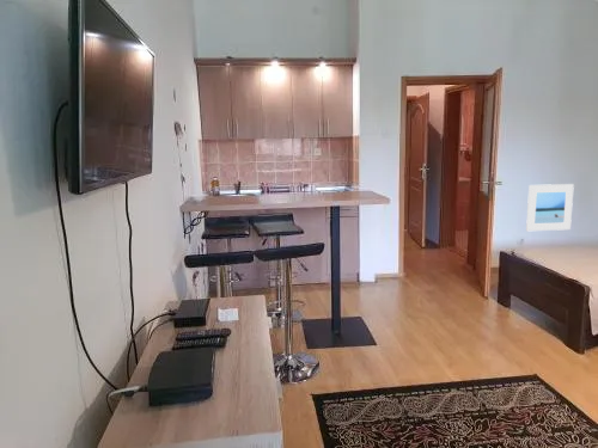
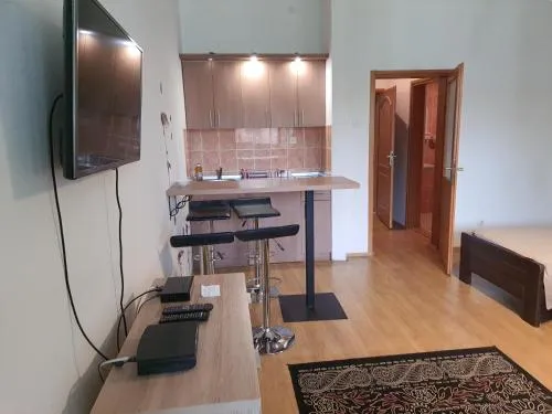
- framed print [525,183,575,232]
